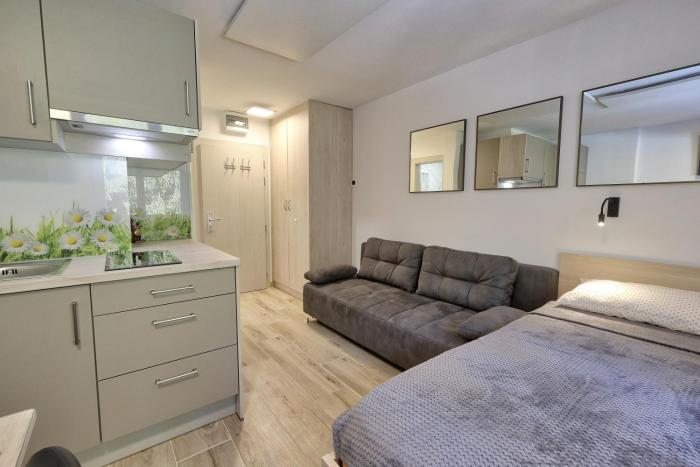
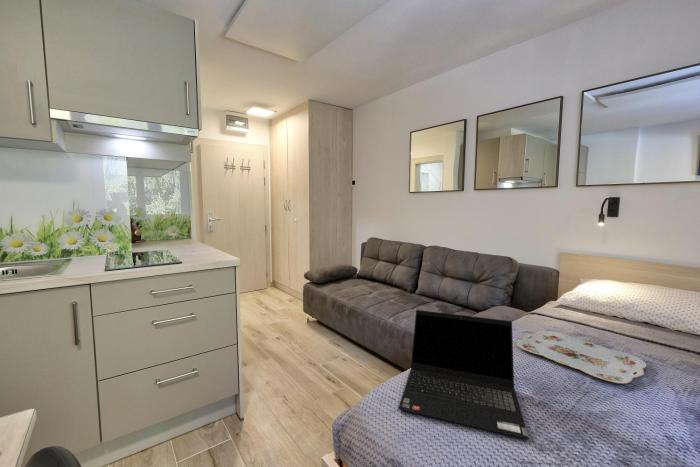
+ serving tray [515,330,647,385]
+ laptop computer [398,309,530,441]
